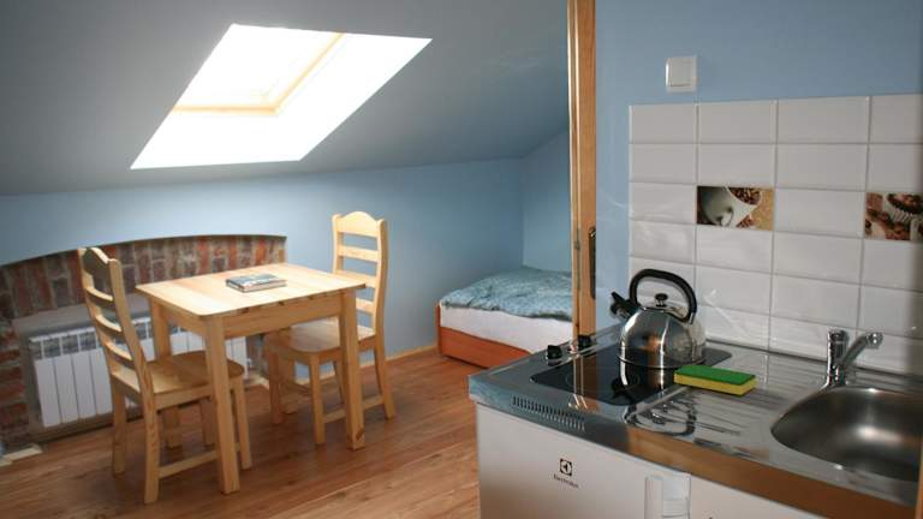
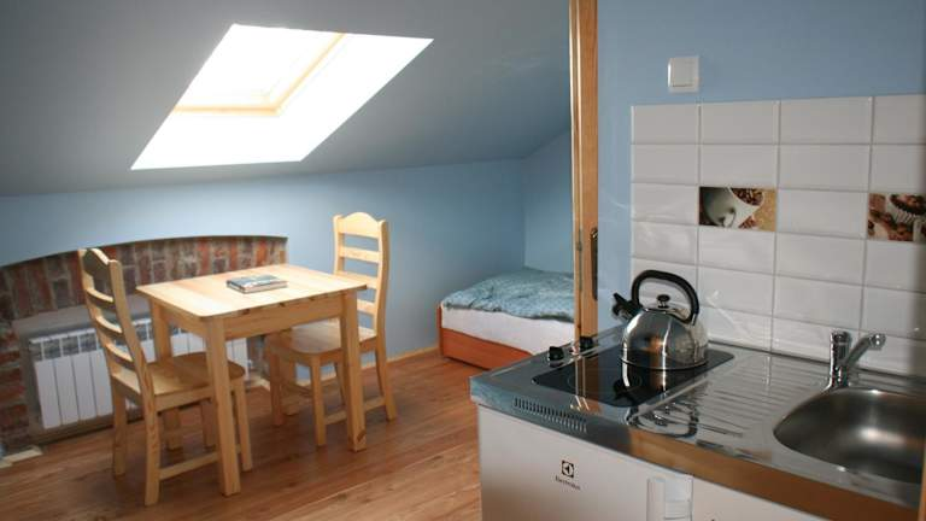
- dish sponge [673,363,757,396]
